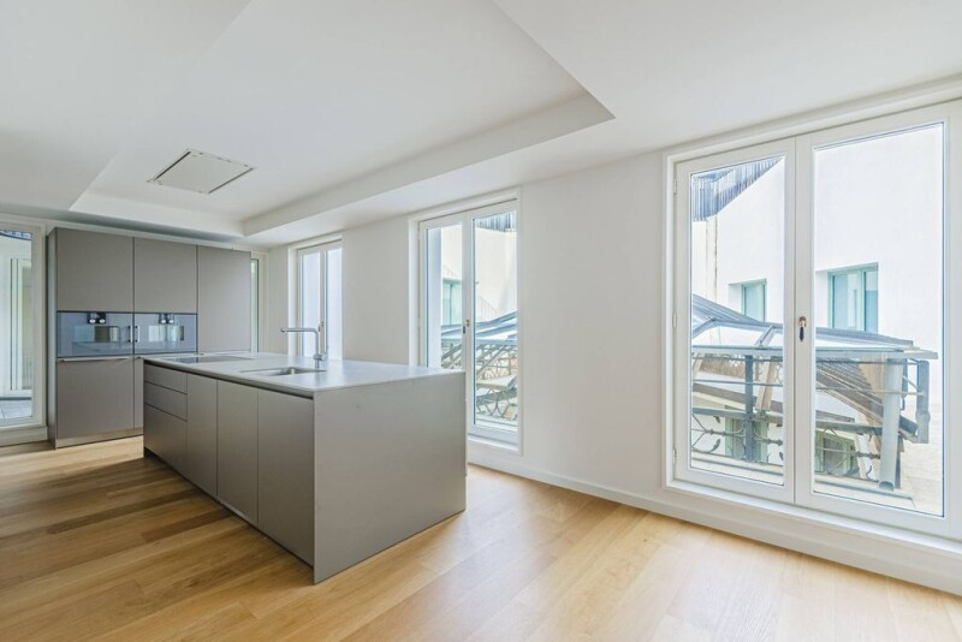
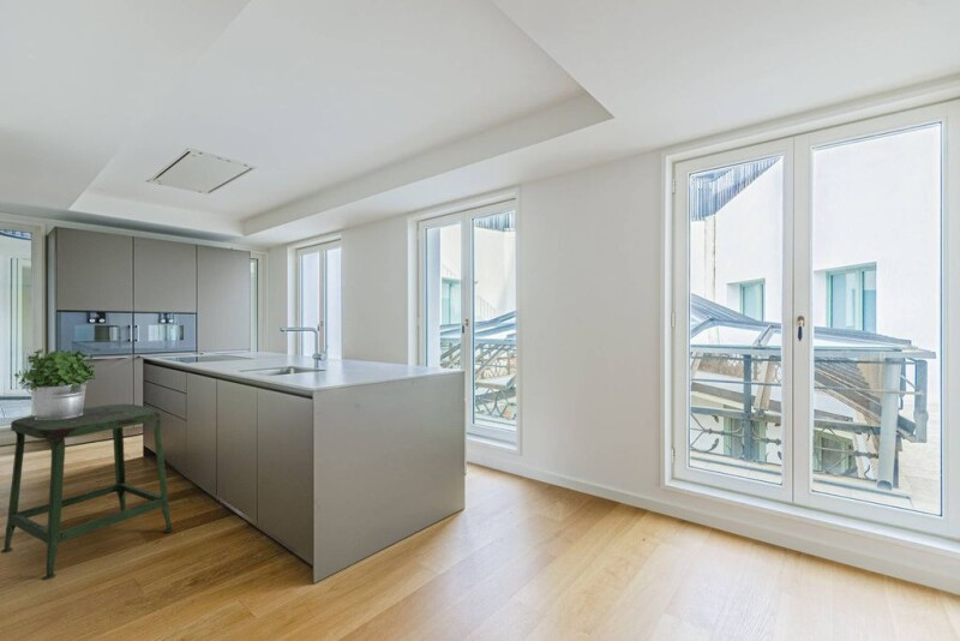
+ potted plant [13,348,97,421]
+ stool [0,403,175,581]
